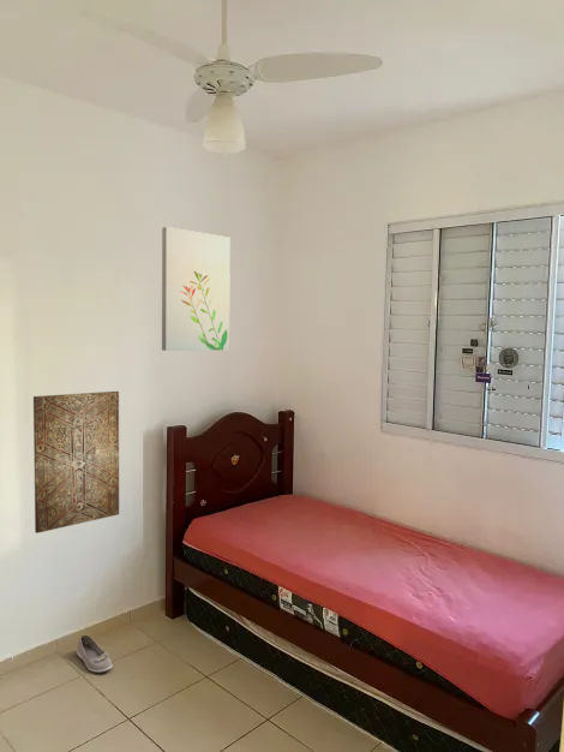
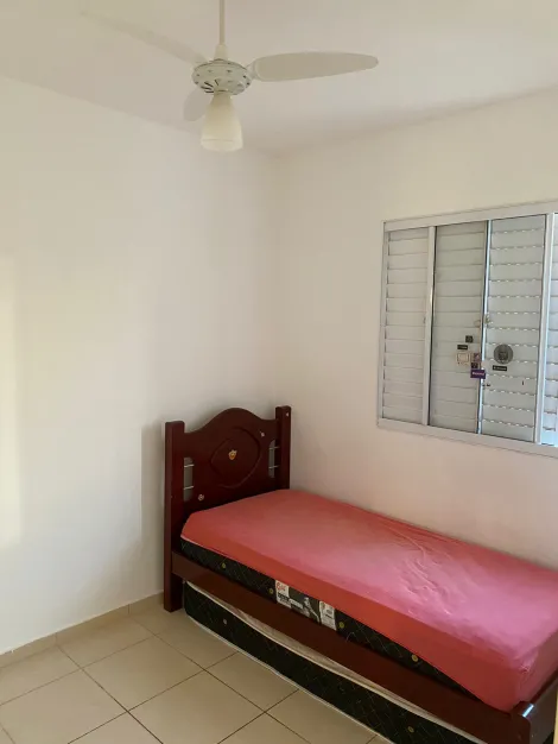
- shoe [76,633,114,674]
- wall art [32,390,120,535]
- wall art [161,226,232,352]
